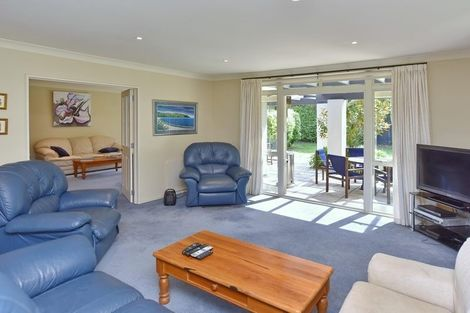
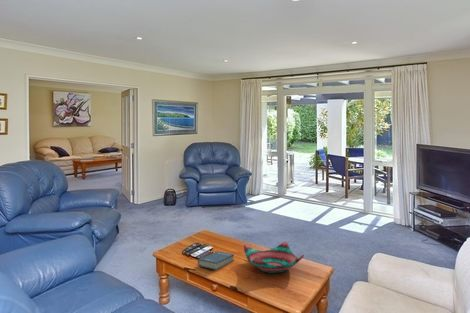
+ book [197,250,235,271]
+ decorative bowl [243,241,305,274]
